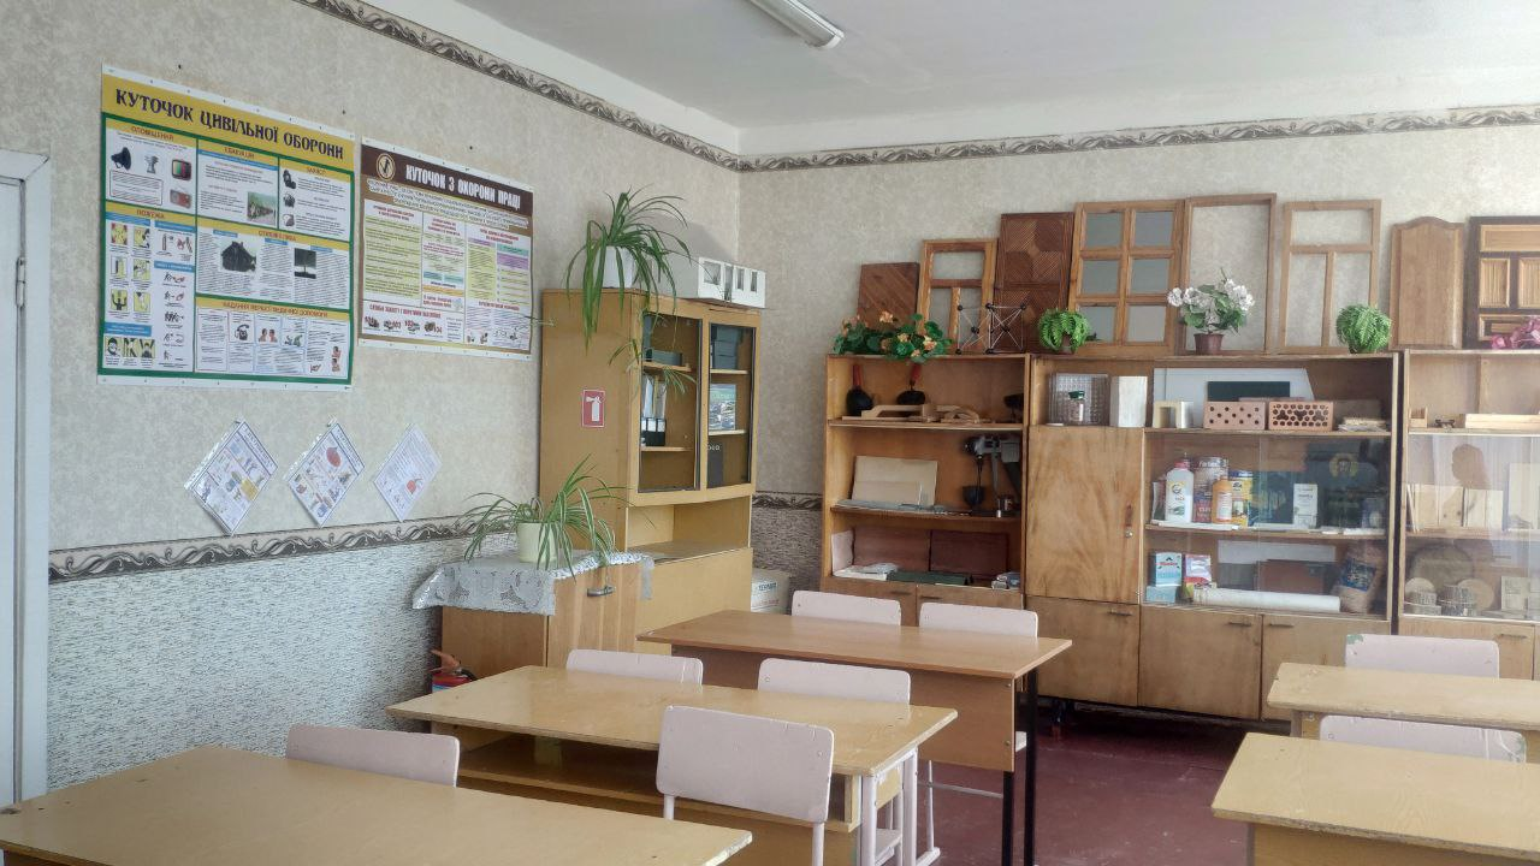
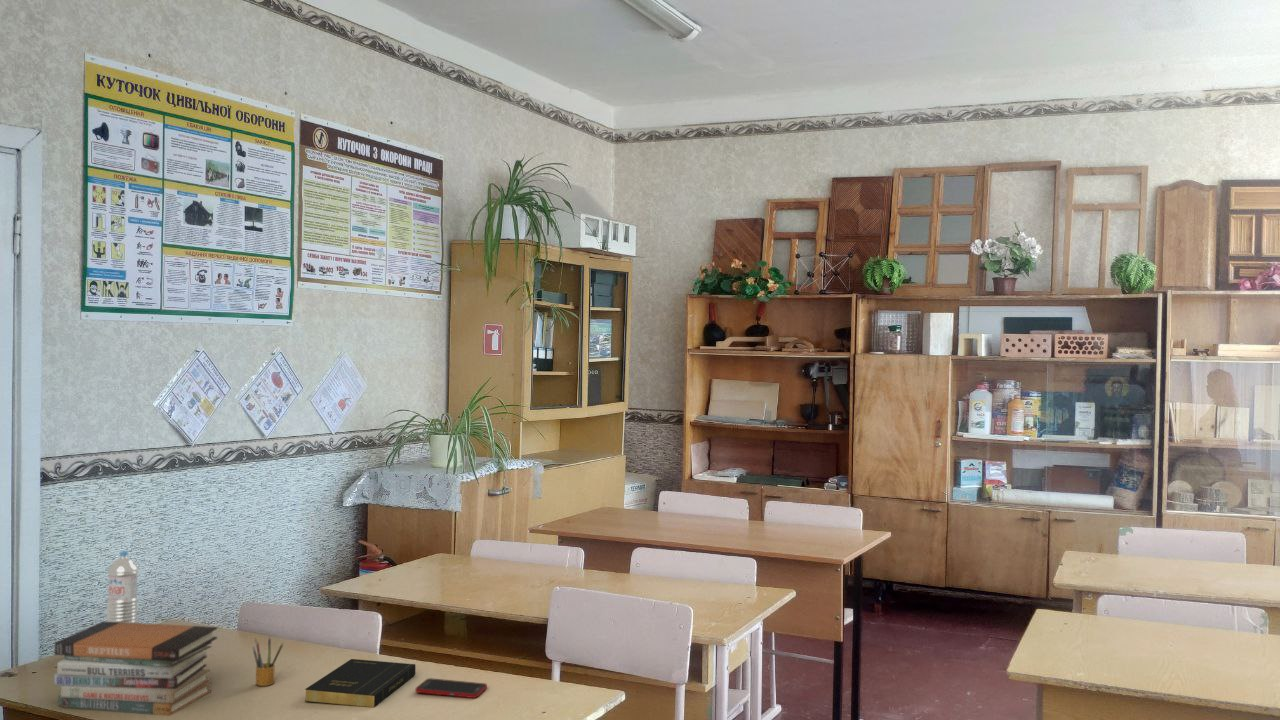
+ pencil box [251,635,284,687]
+ book stack [53,620,218,717]
+ book [304,658,416,709]
+ cell phone [414,677,488,699]
+ water bottle [106,550,139,623]
